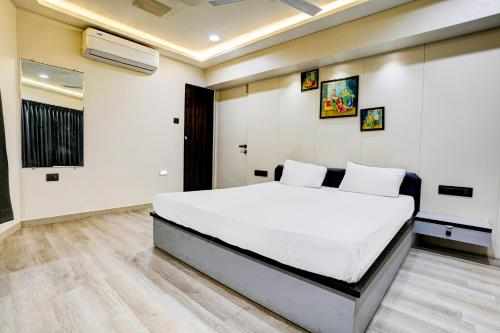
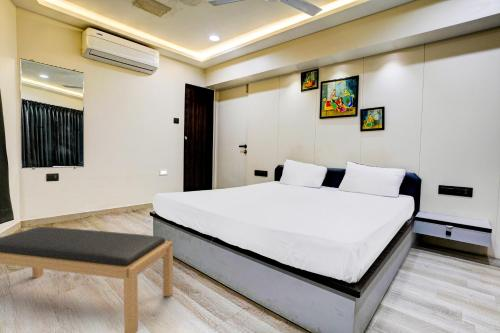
+ bench [0,226,174,333]
